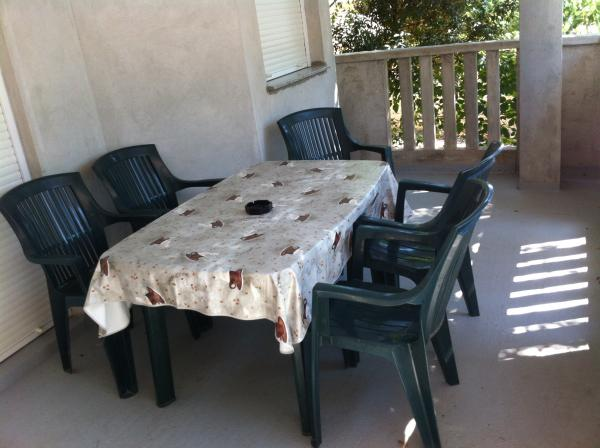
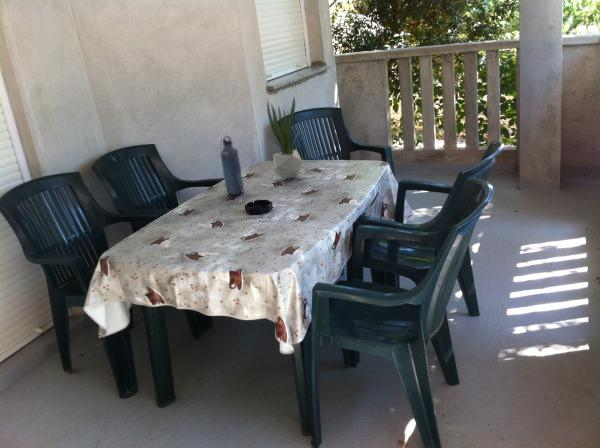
+ potted plant [265,96,304,181]
+ water bottle [219,135,245,196]
